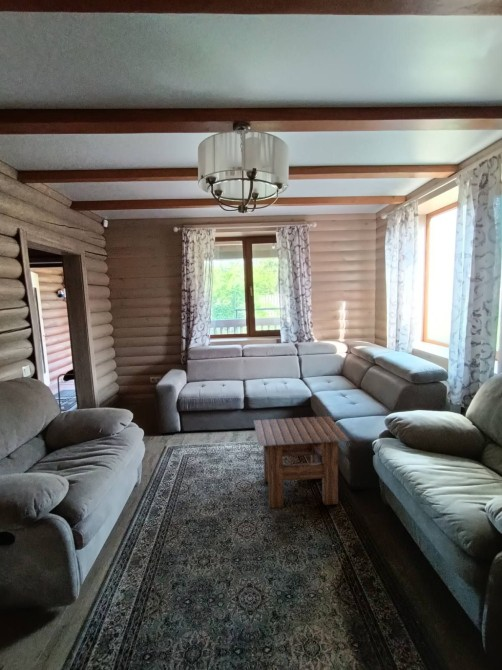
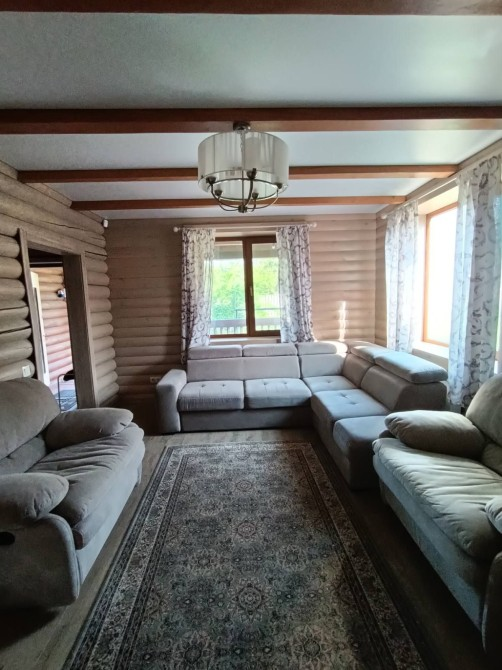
- side table [253,415,350,509]
